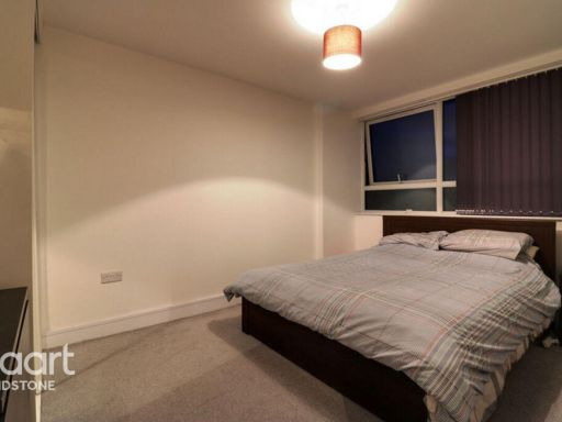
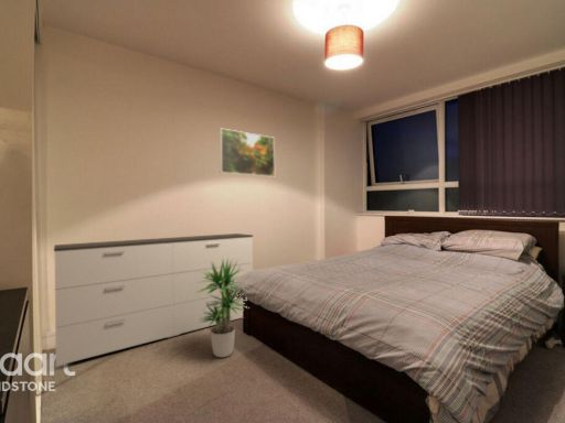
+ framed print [218,128,276,178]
+ dresser [53,232,254,368]
+ potted plant [195,258,250,358]
